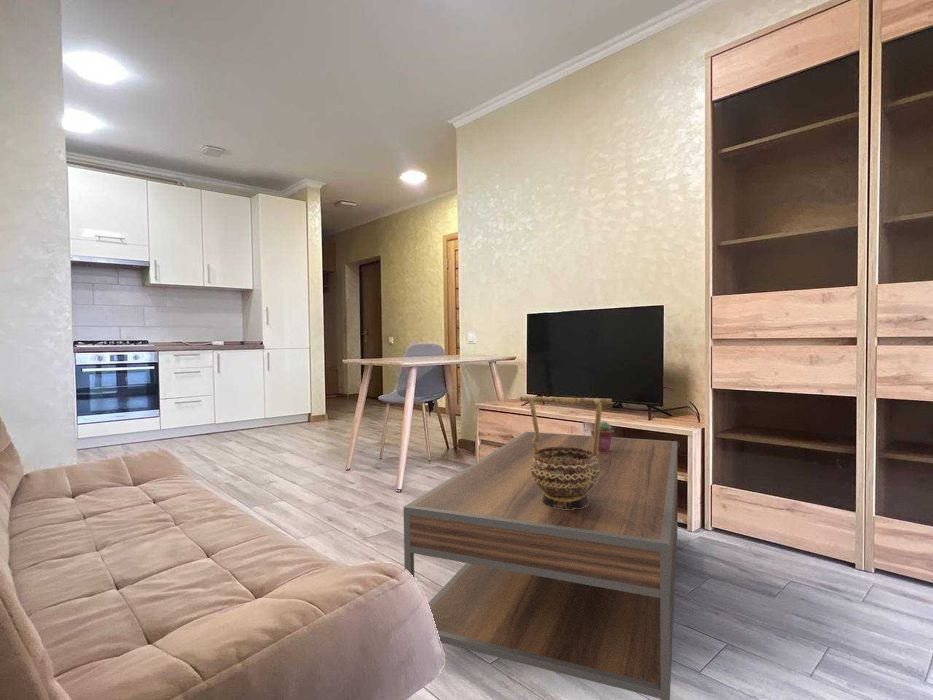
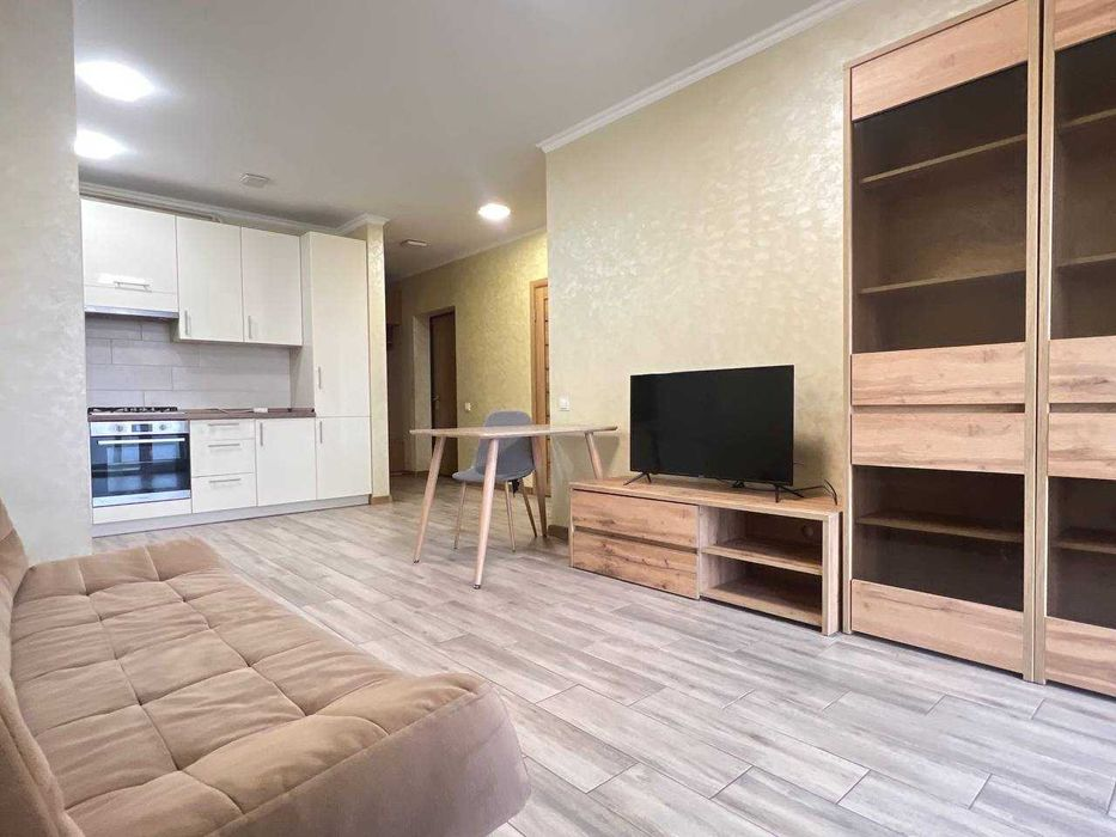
- coffee table [403,431,679,700]
- potted succulent [590,420,615,451]
- decorative bowl [519,395,613,510]
